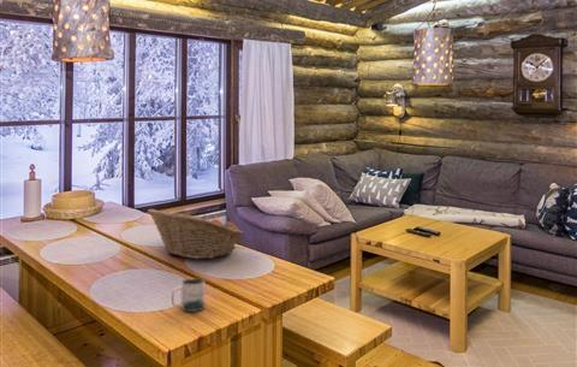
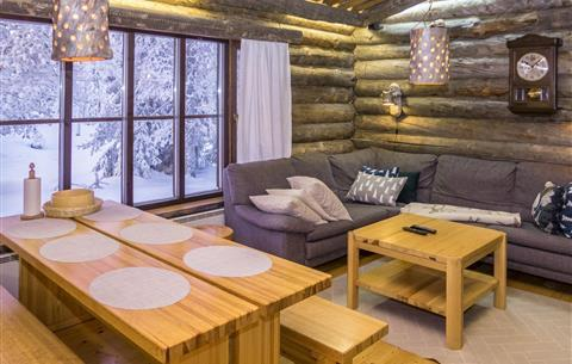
- fruit basket [147,208,244,260]
- mug [171,278,206,313]
